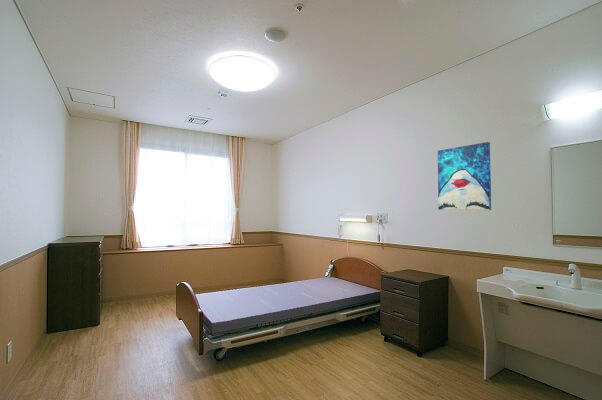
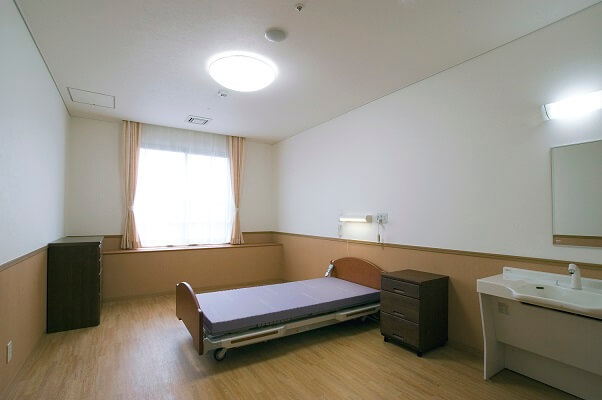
- wall art [437,141,492,211]
